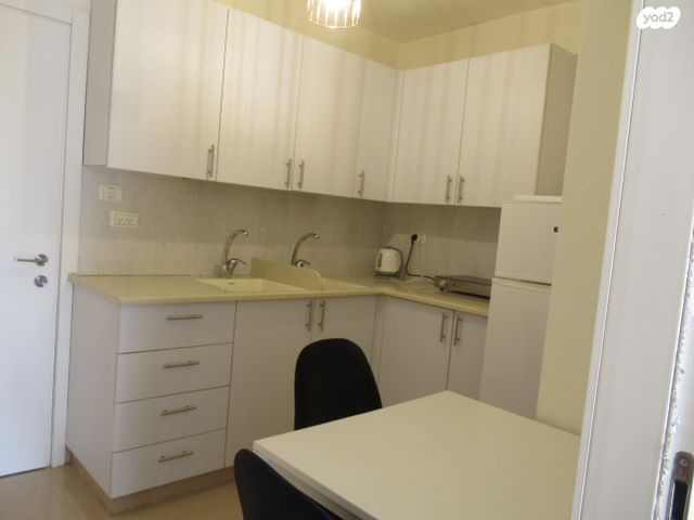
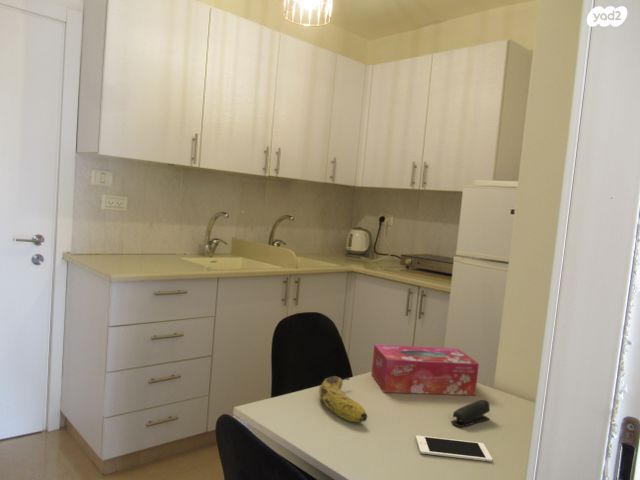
+ tissue box [371,344,480,396]
+ fruit [318,375,368,423]
+ cell phone [415,435,493,463]
+ stapler [450,399,491,428]
